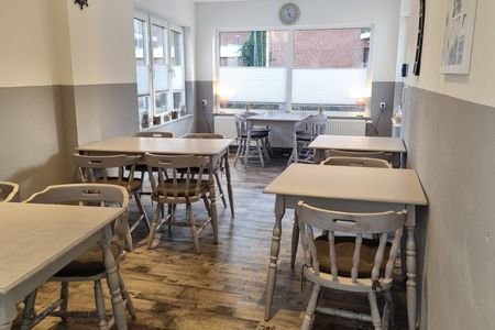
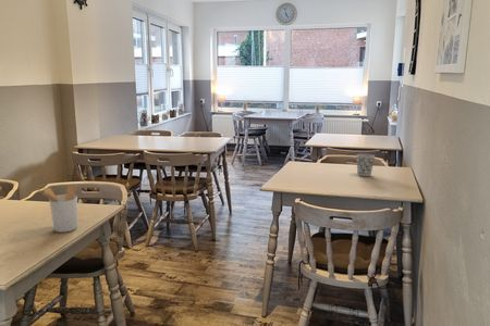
+ utensil holder [36,184,78,234]
+ cup [355,153,376,177]
